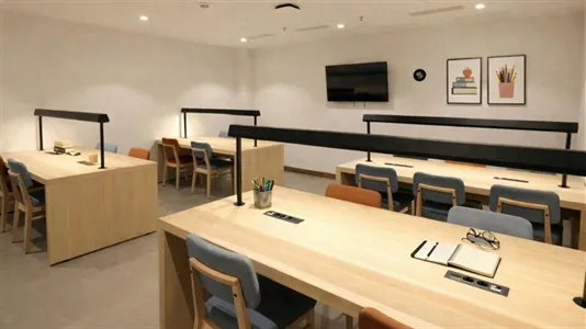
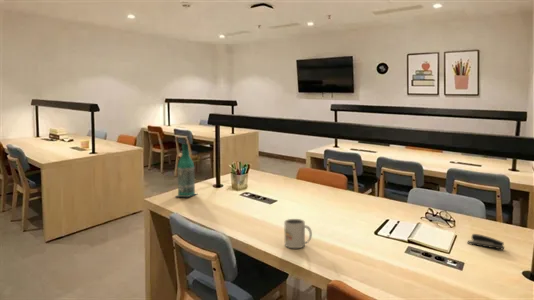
+ bottle [175,142,197,198]
+ stapler [466,233,505,251]
+ mug [283,218,313,249]
